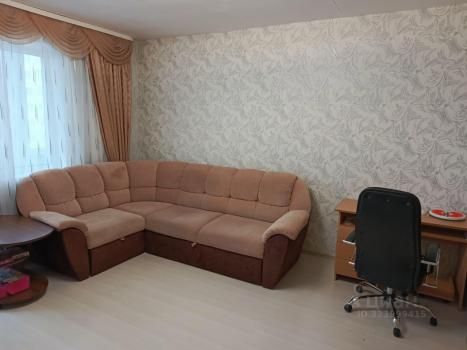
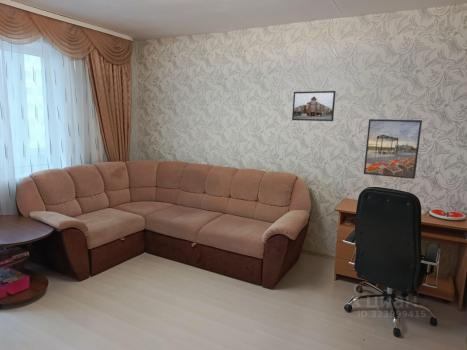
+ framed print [363,118,423,180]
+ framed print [291,90,337,122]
